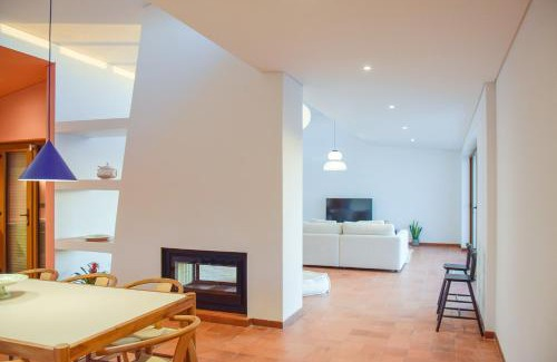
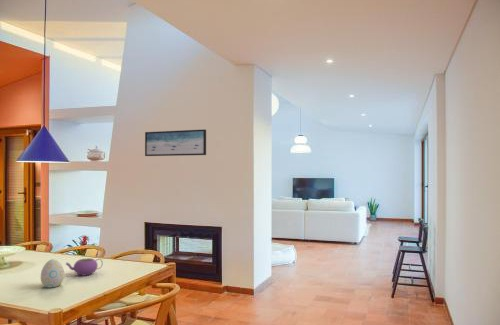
+ decorative egg [40,258,65,289]
+ wall art [144,128,207,157]
+ teapot [65,257,104,277]
